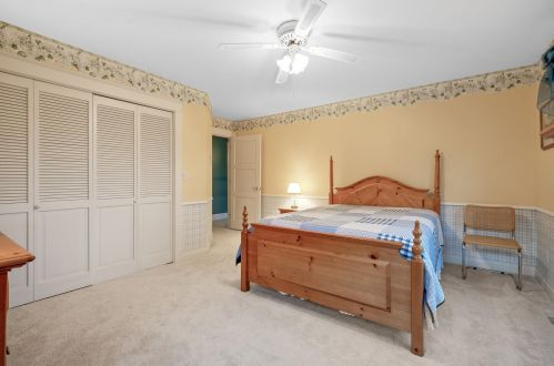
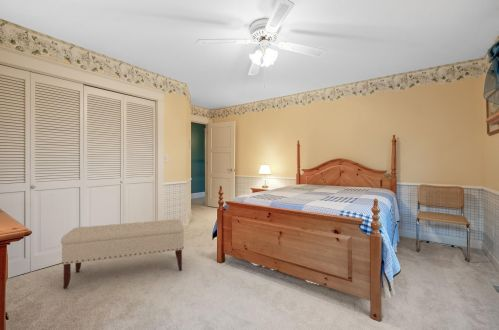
+ bench [60,218,185,289]
